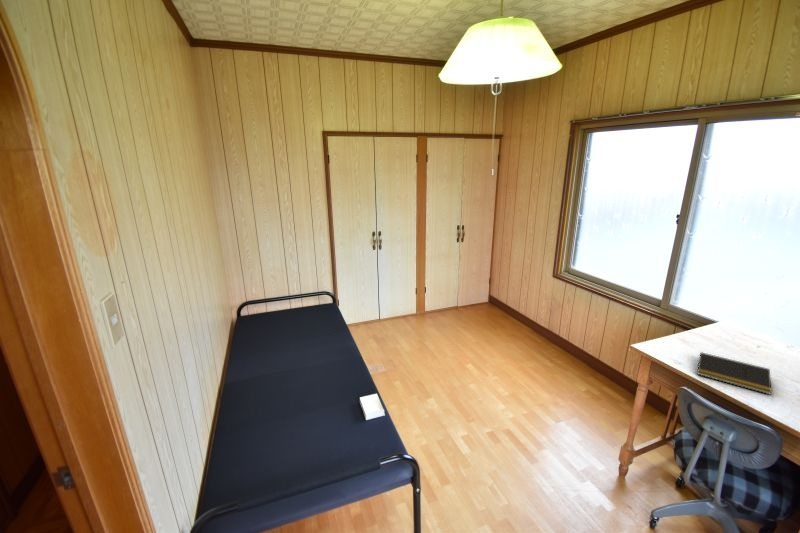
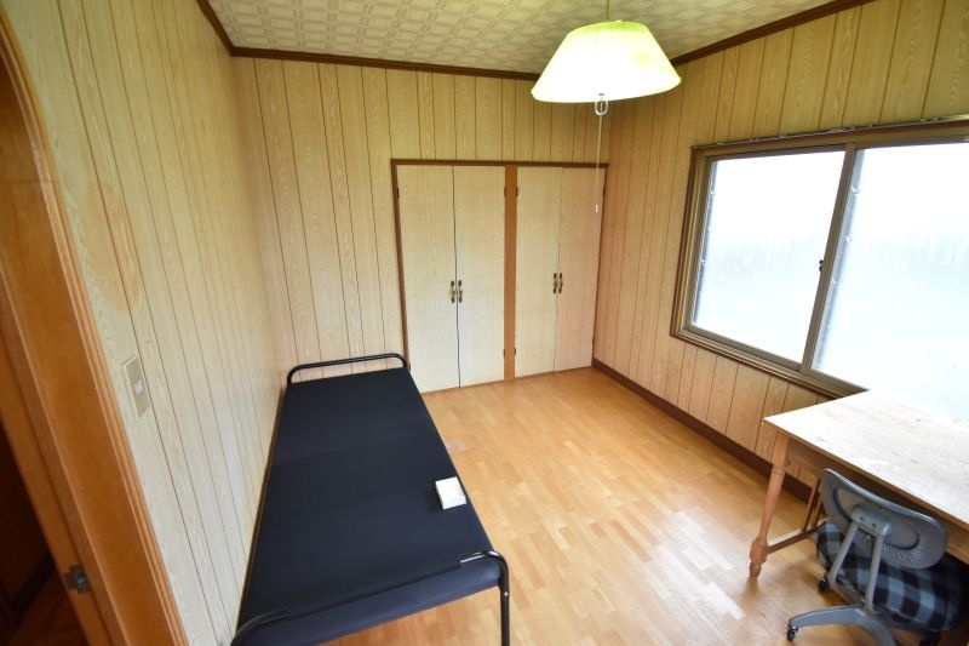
- notepad [696,351,773,396]
